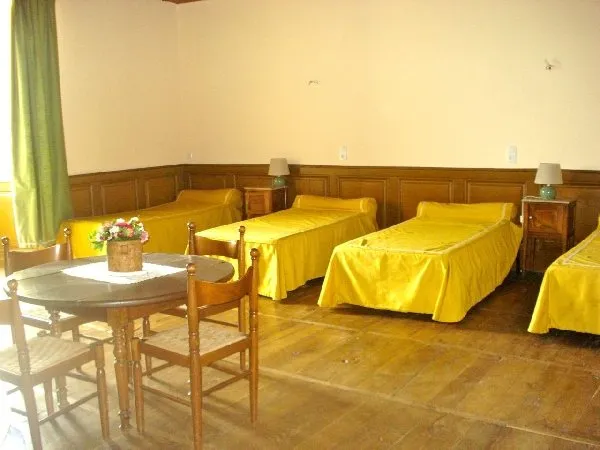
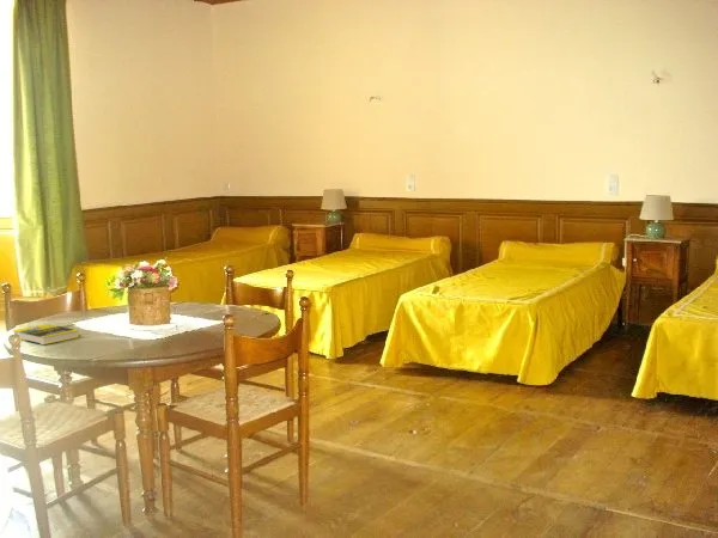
+ book [12,323,80,346]
